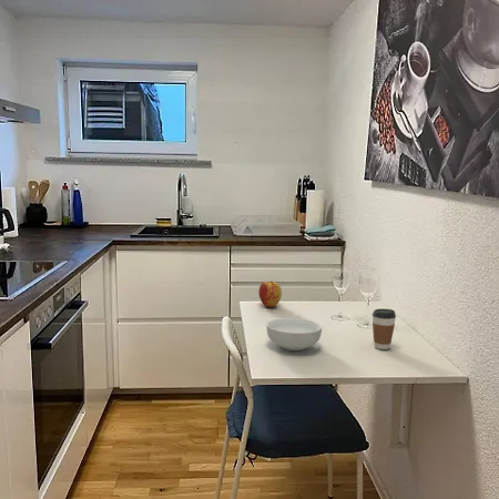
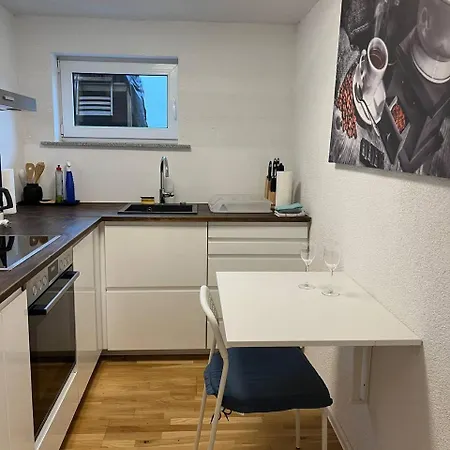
- apple [257,281,283,308]
- coffee cup [371,308,397,350]
- cereal bowl [266,317,323,352]
